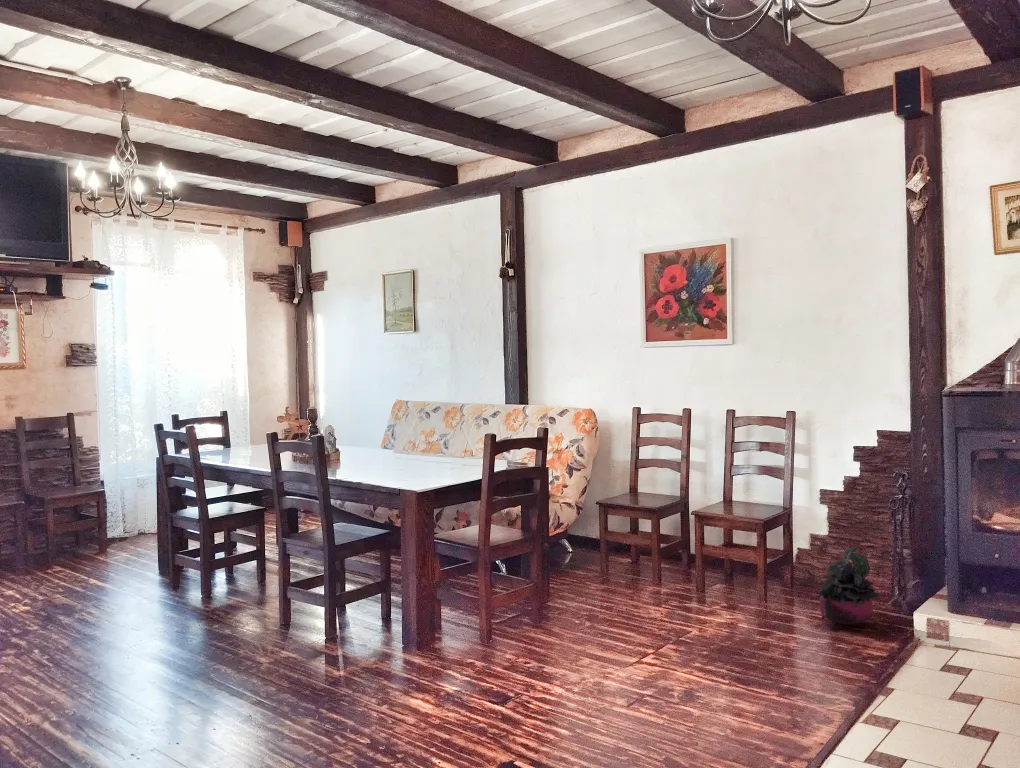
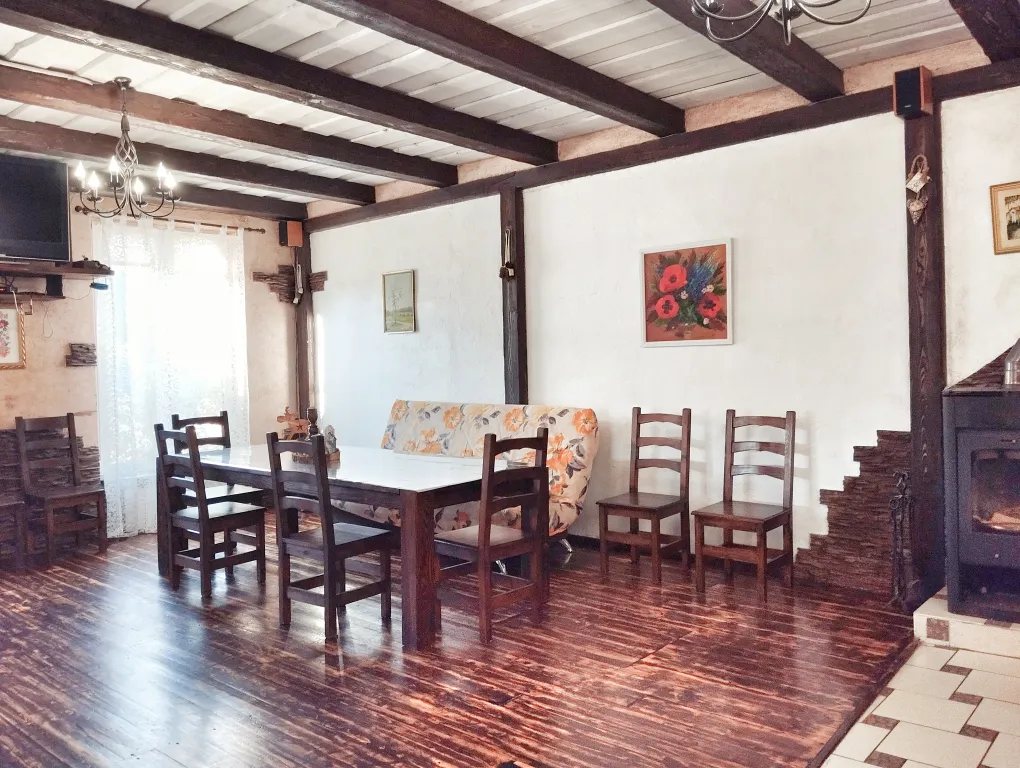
- potted plant [816,546,880,631]
